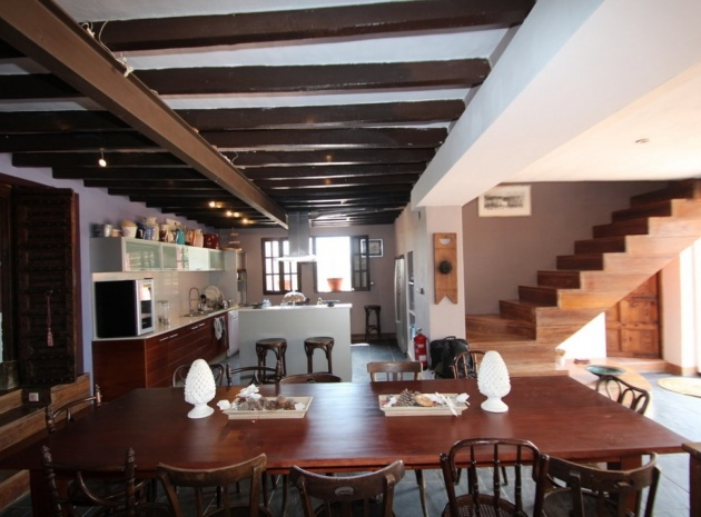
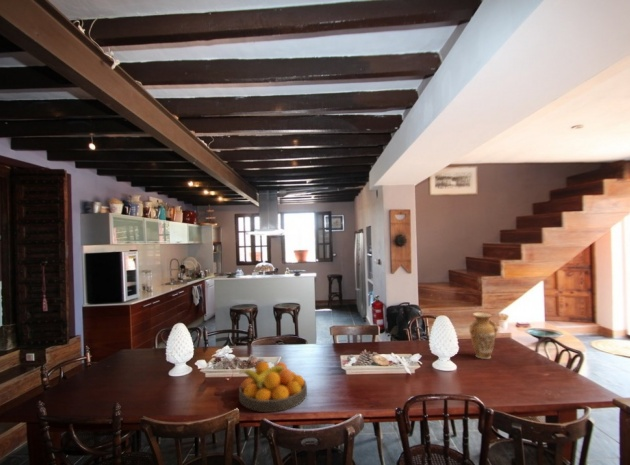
+ fruit bowl [238,360,308,413]
+ vase [468,311,499,360]
